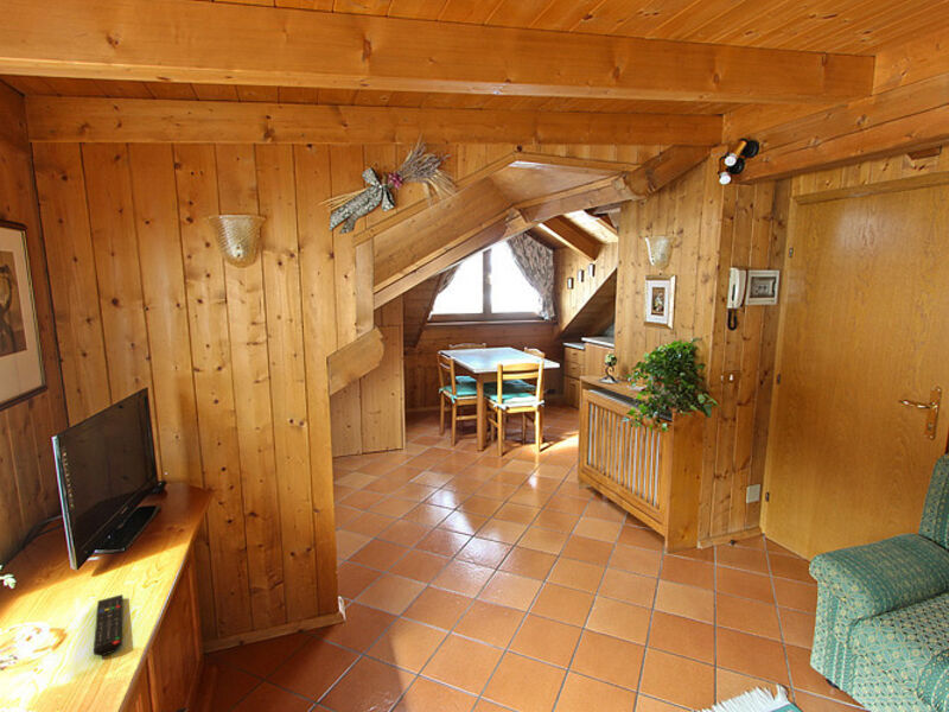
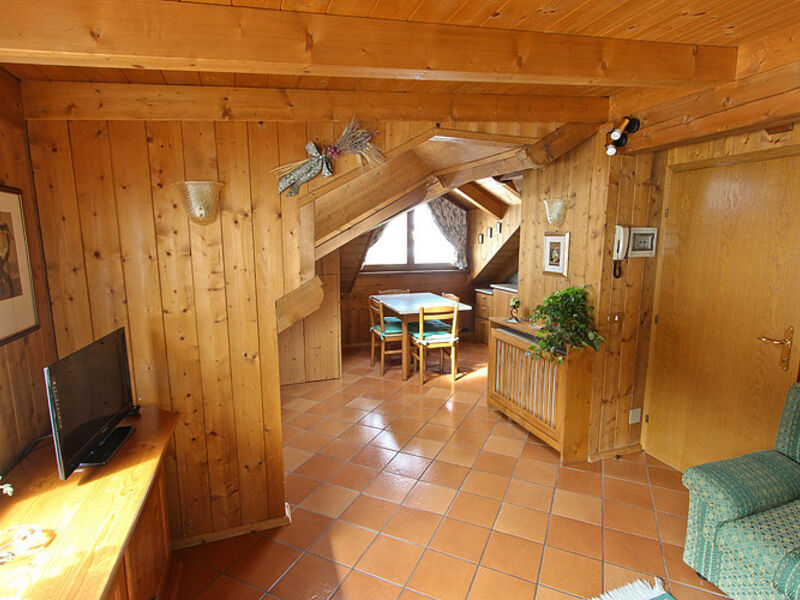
- remote control [93,593,123,657]
